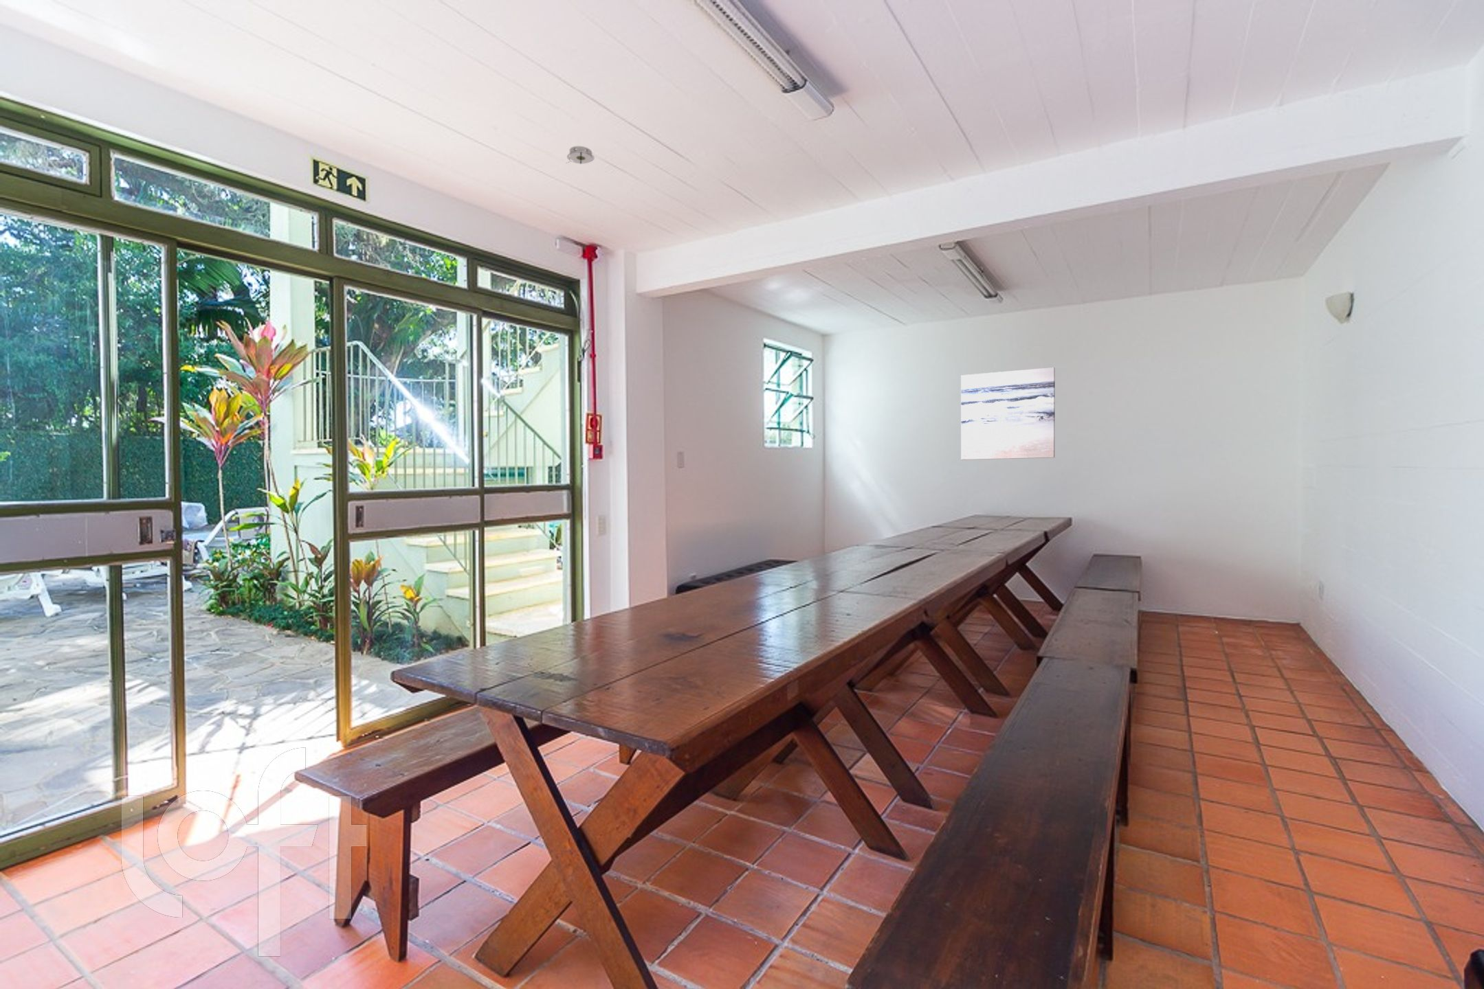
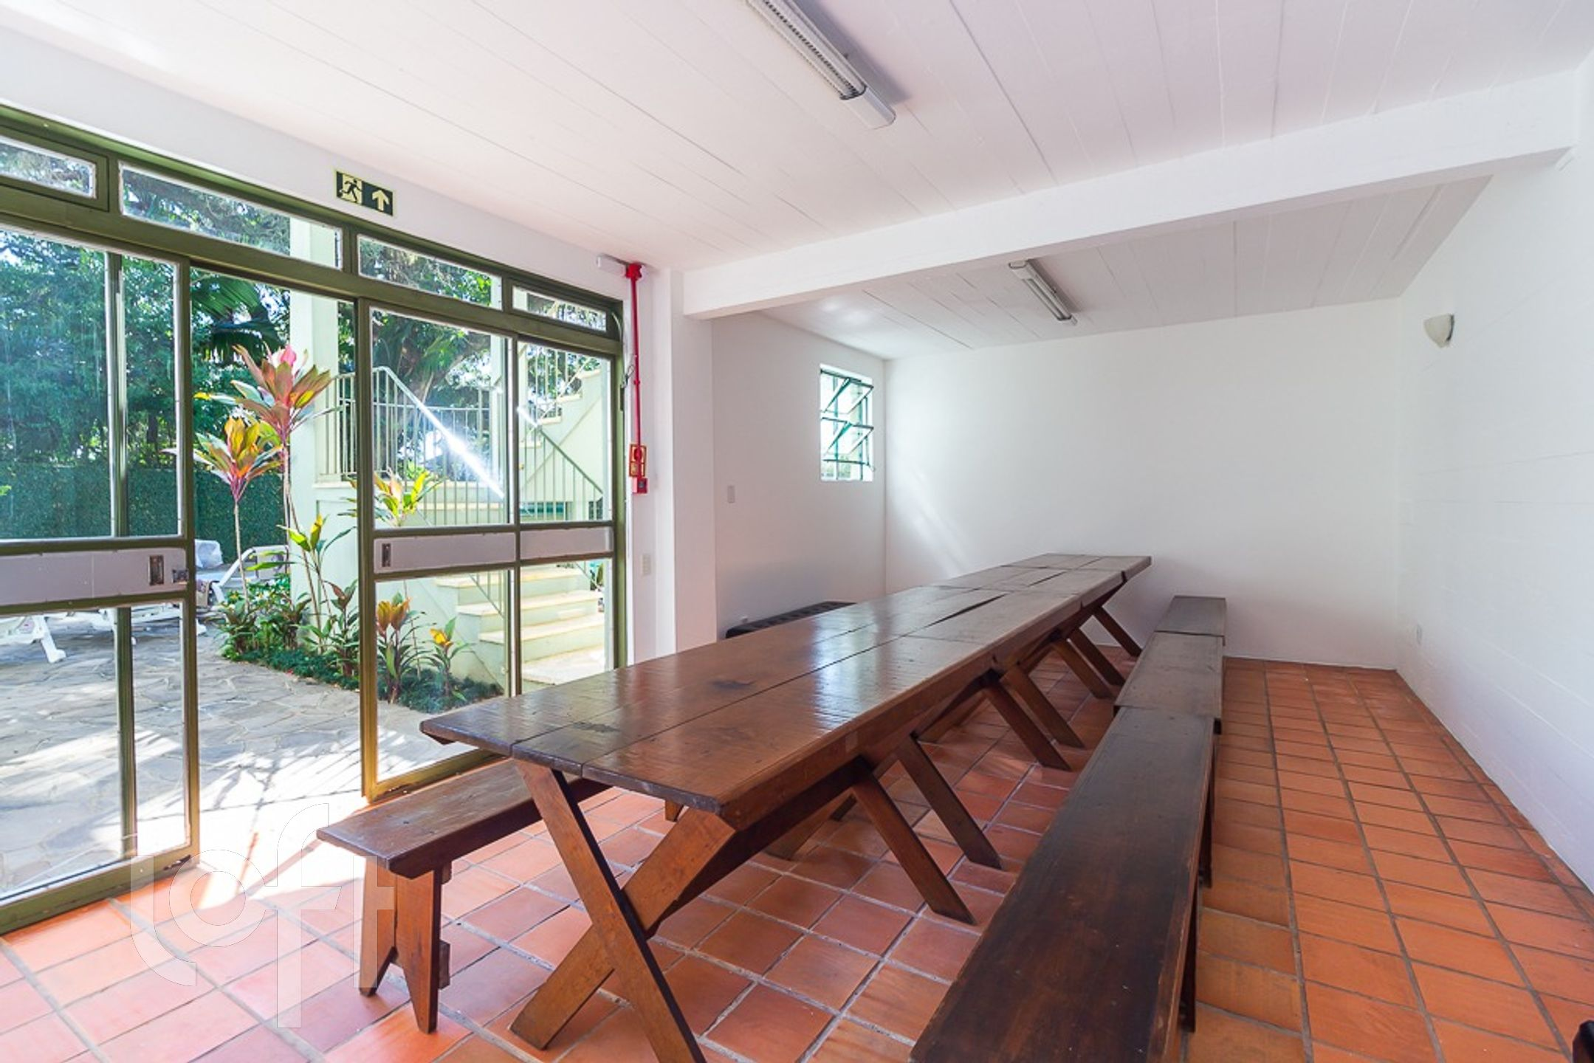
- smoke detector [565,146,595,164]
- wall art [961,366,1056,460]
